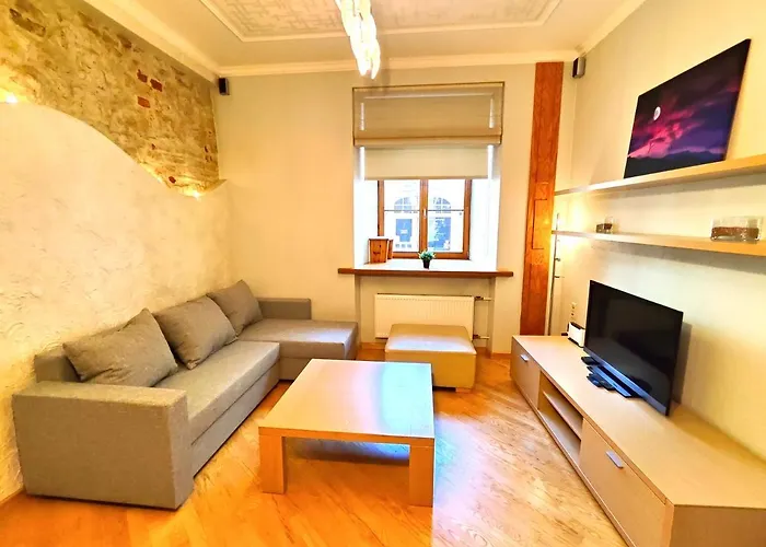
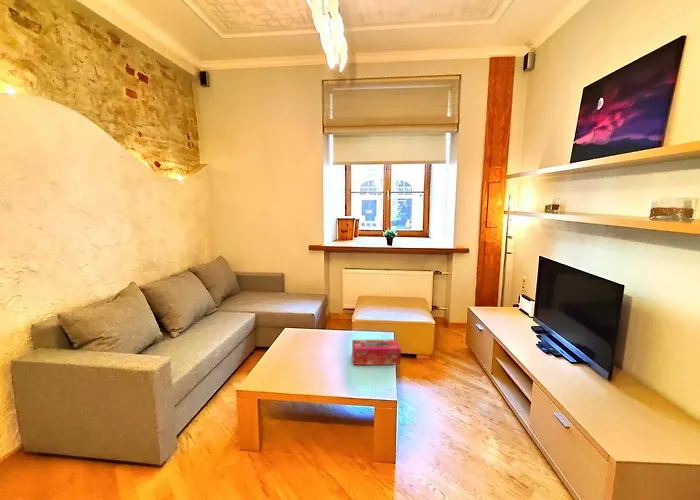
+ tissue box [351,338,402,366]
